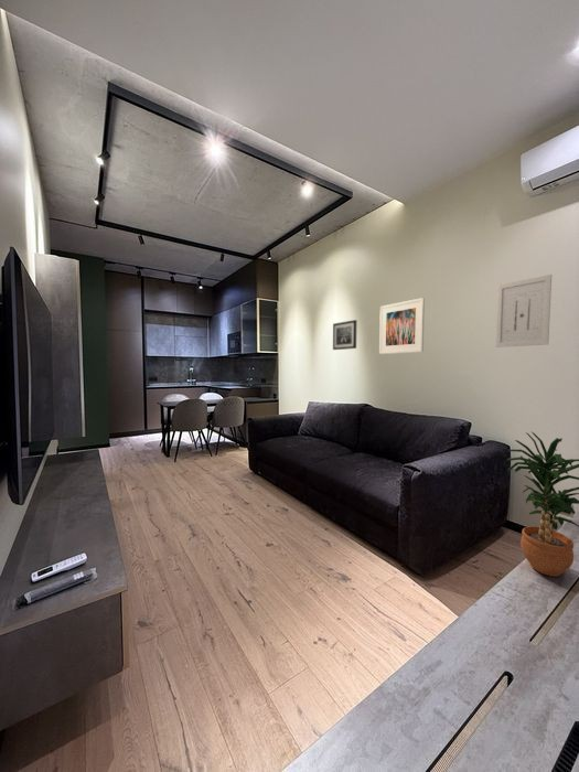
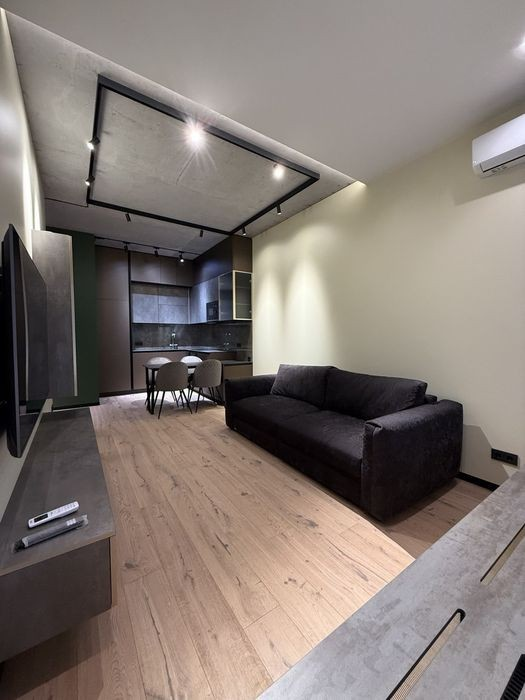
- wall art [495,274,553,349]
- wall art [332,319,358,351]
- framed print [378,297,426,355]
- potted plant [505,430,579,578]
